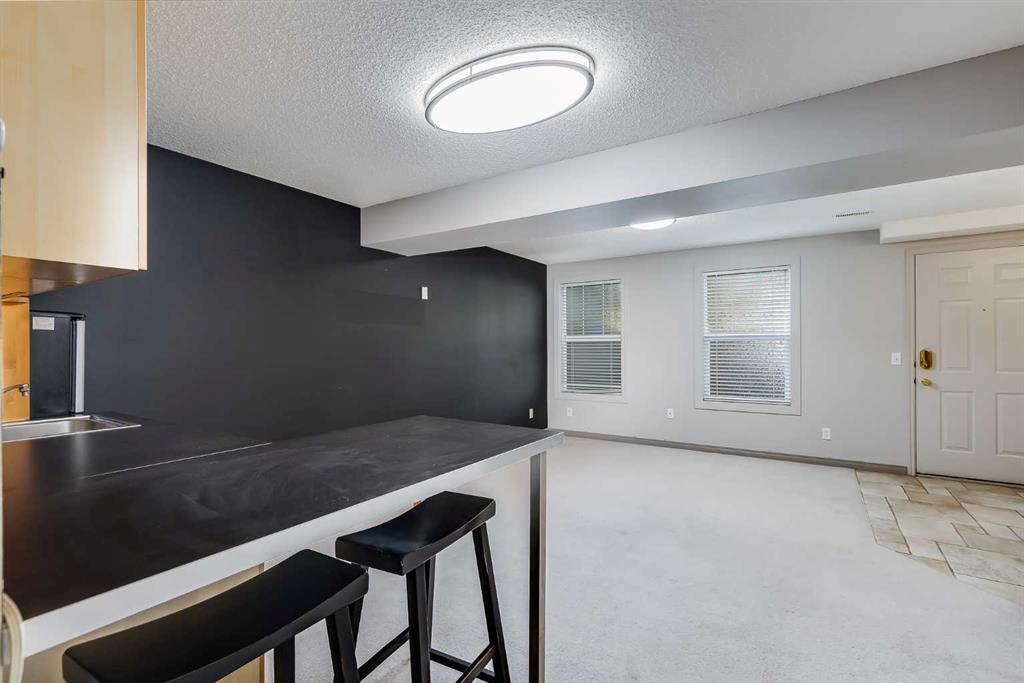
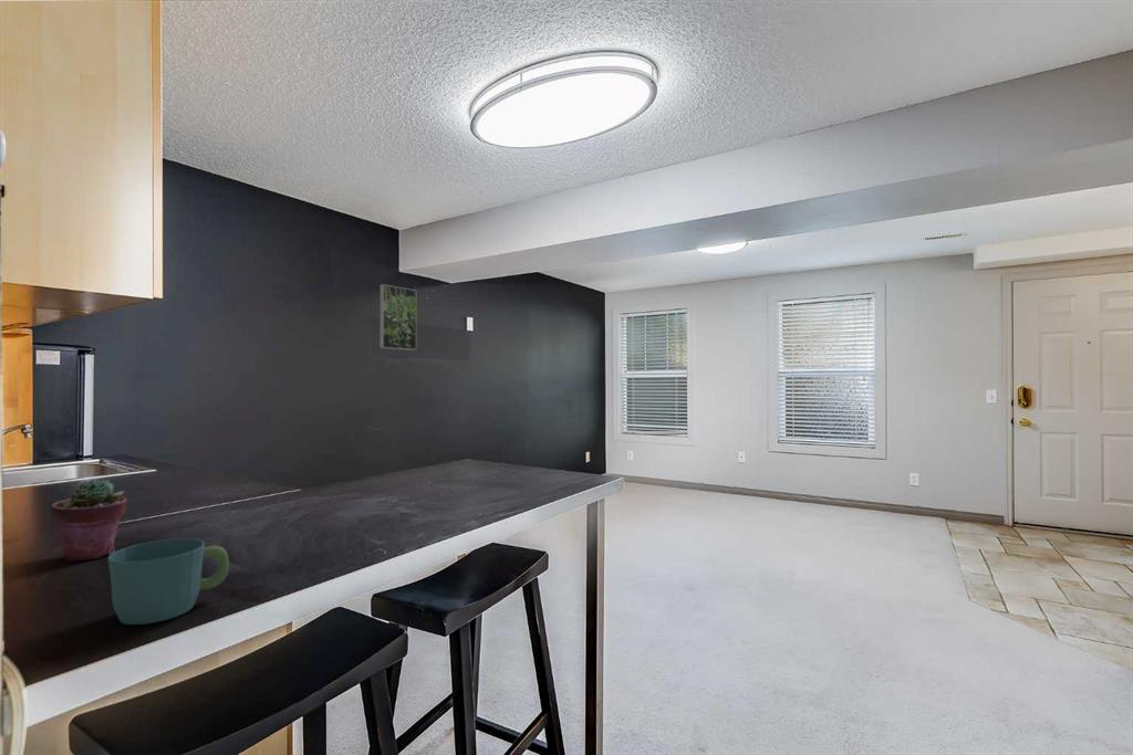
+ potted succulent [50,478,128,562]
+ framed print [378,283,417,352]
+ mug [107,537,230,626]
